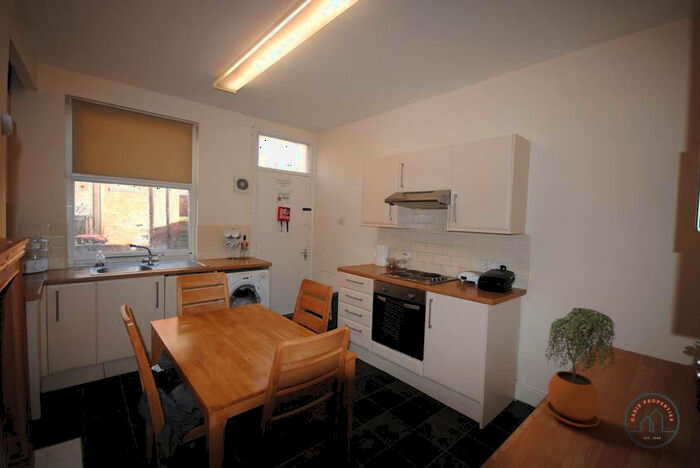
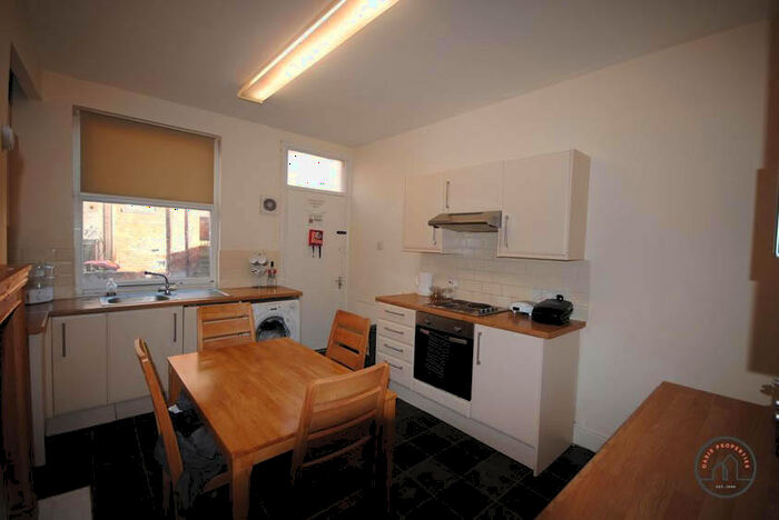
- potted plant [544,307,617,428]
